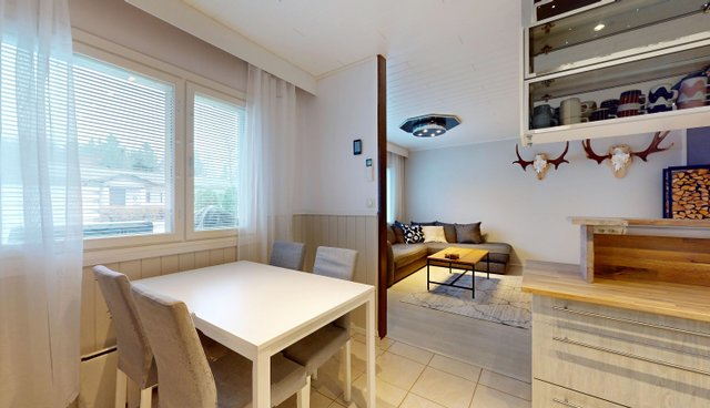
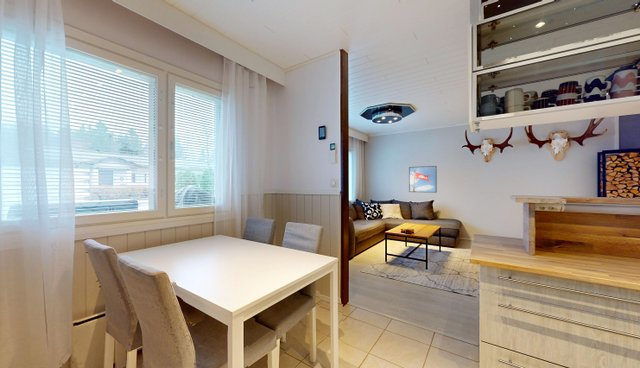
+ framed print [408,165,438,194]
